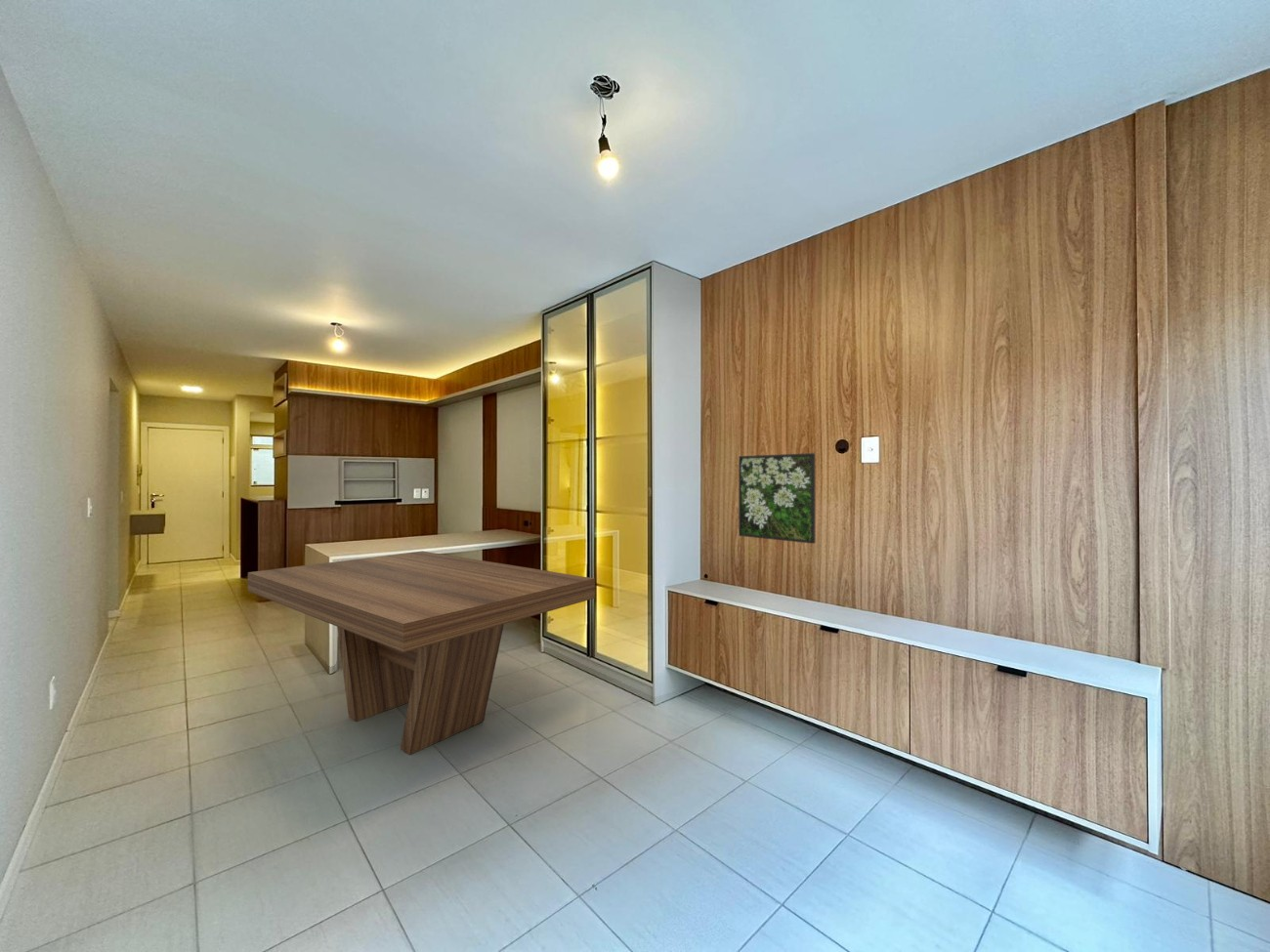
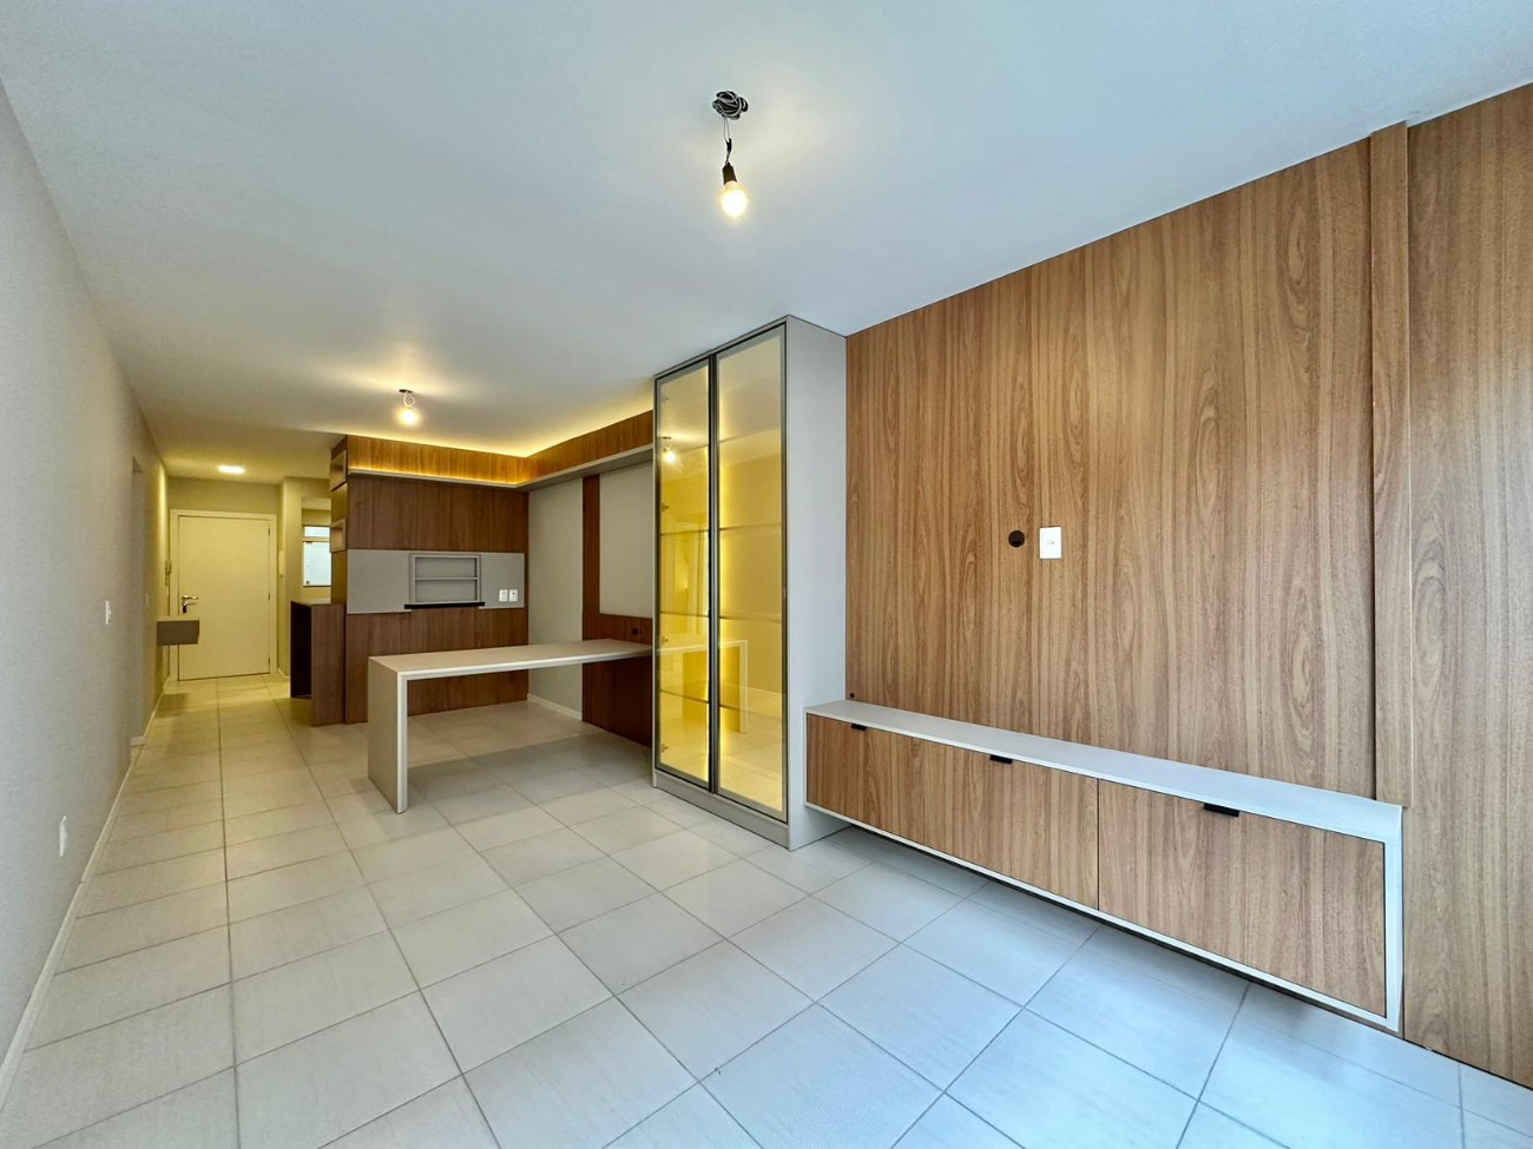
- dining table [247,550,596,756]
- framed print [738,452,816,545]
